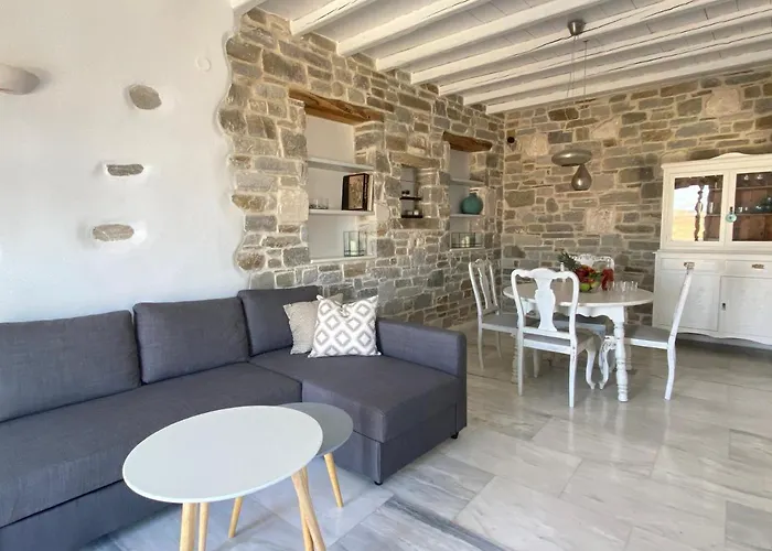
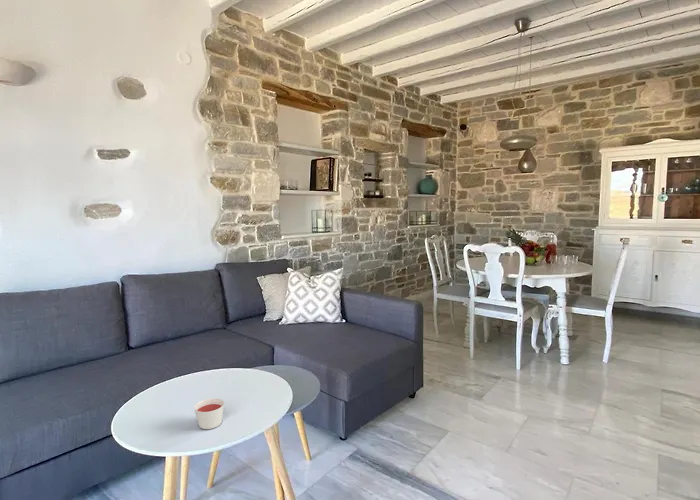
+ candle [193,397,225,430]
